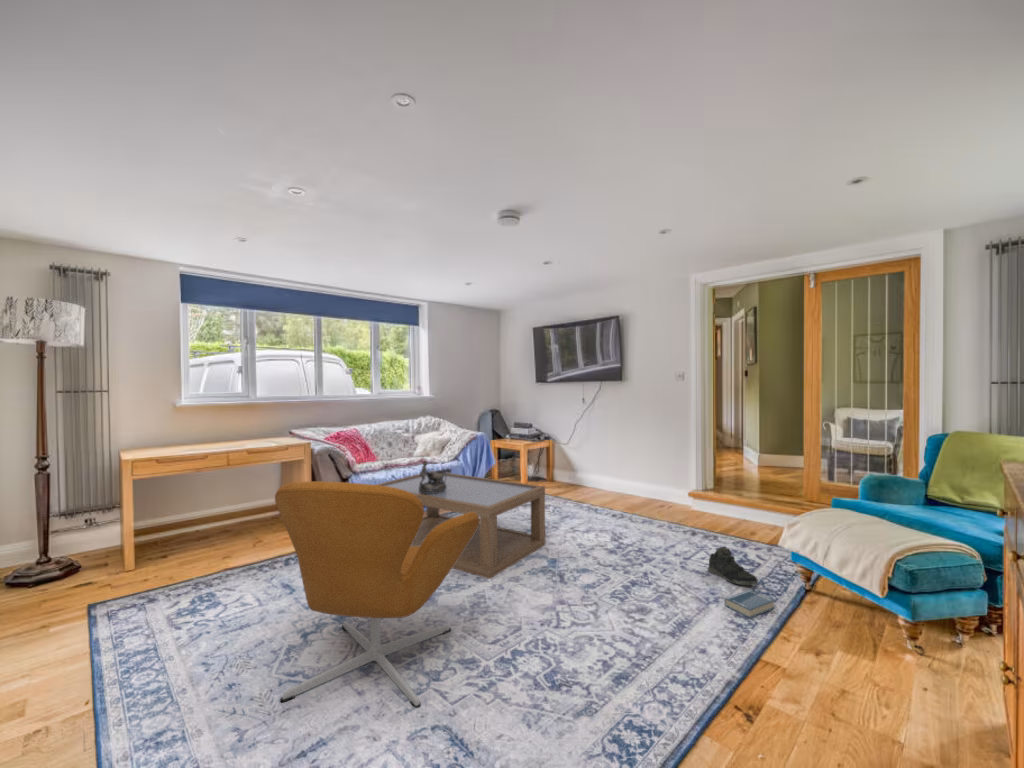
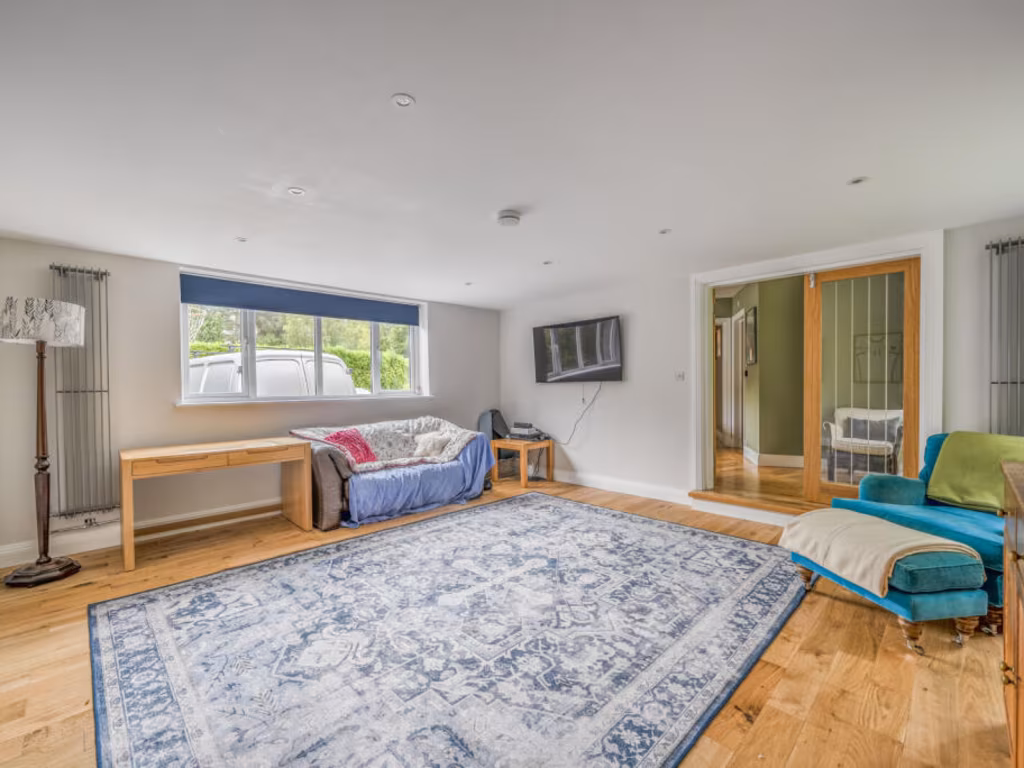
- coffee table [374,470,547,580]
- sneaker [707,545,759,586]
- hardback book [724,588,776,619]
- decorative bowl [418,460,453,494]
- armchair [274,480,480,709]
